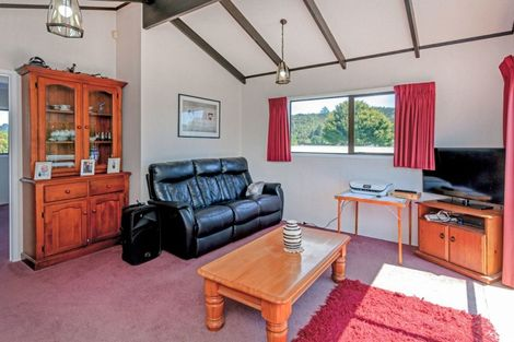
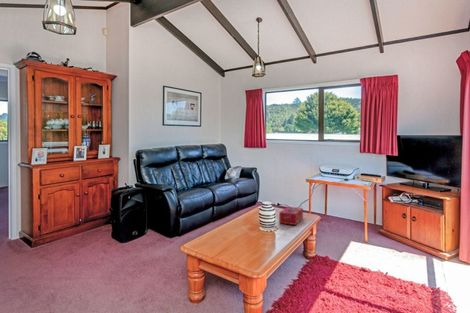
+ tissue box [278,206,304,226]
